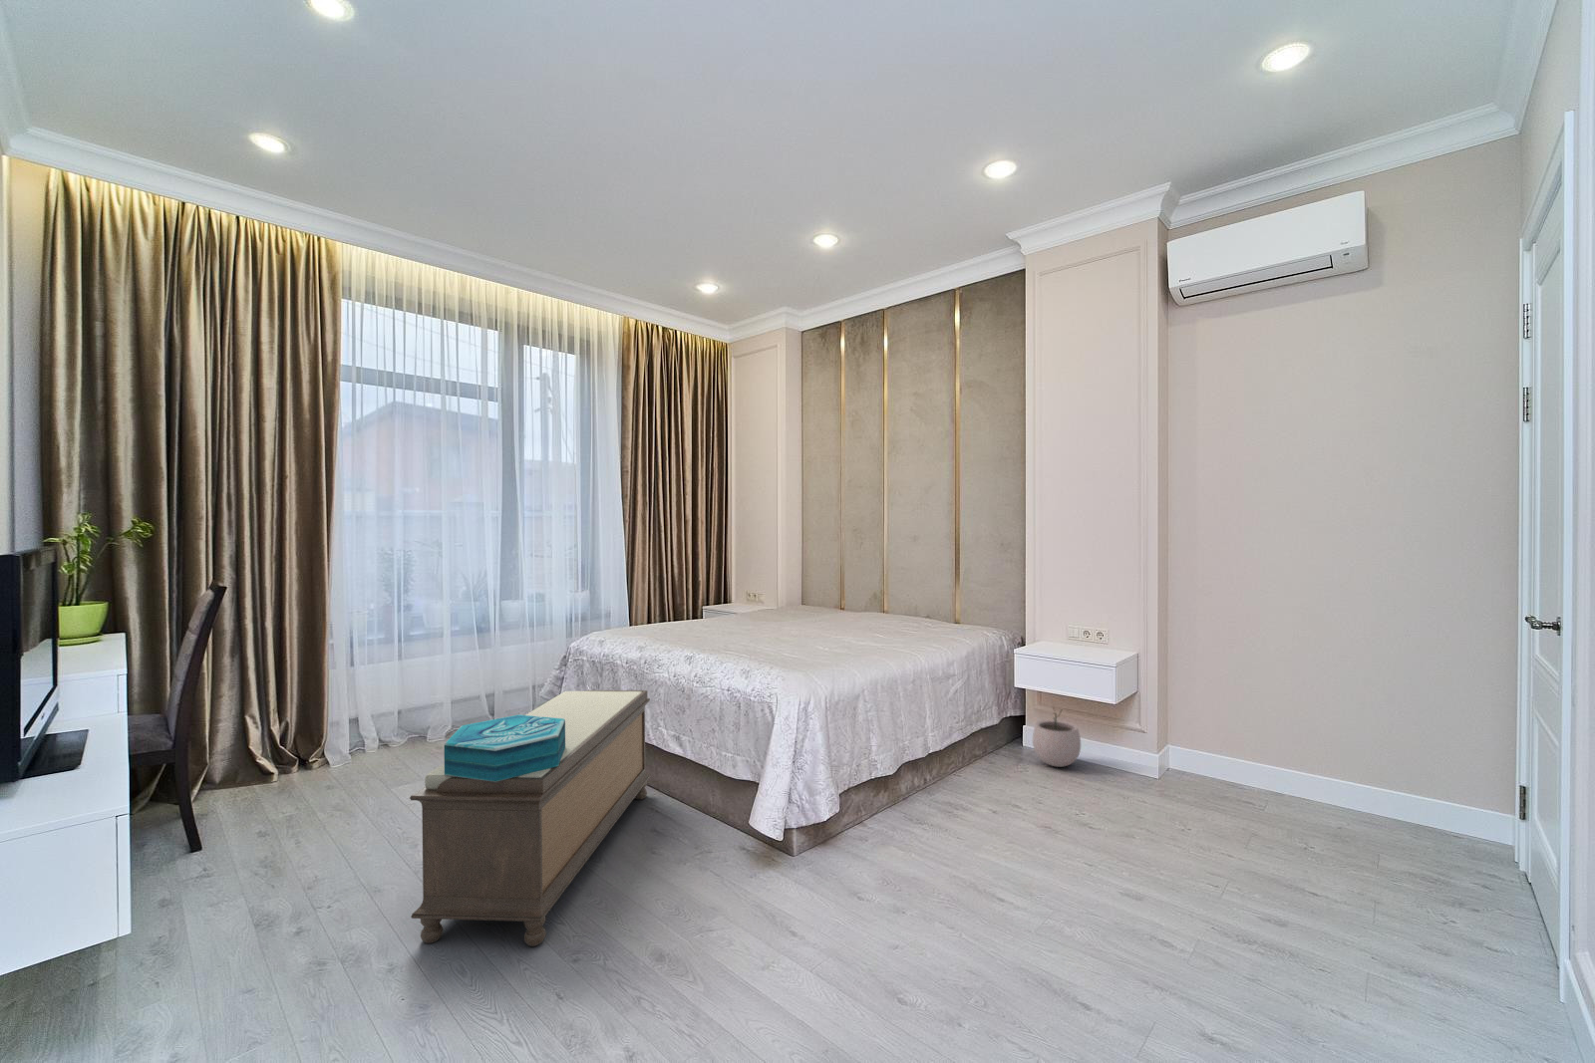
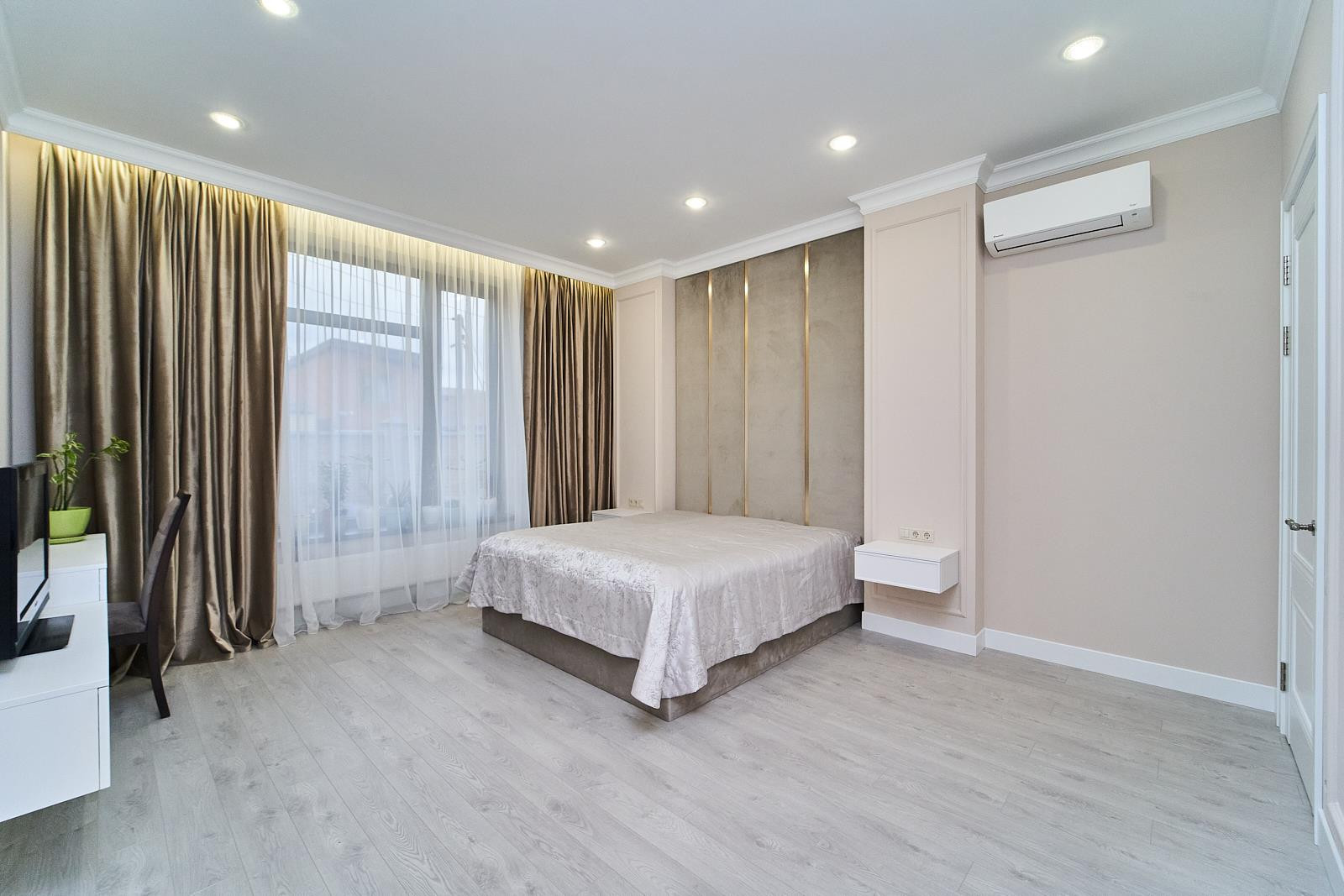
- decorative box [444,714,565,782]
- bench [408,689,652,948]
- plant pot [1031,708,1081,768]
